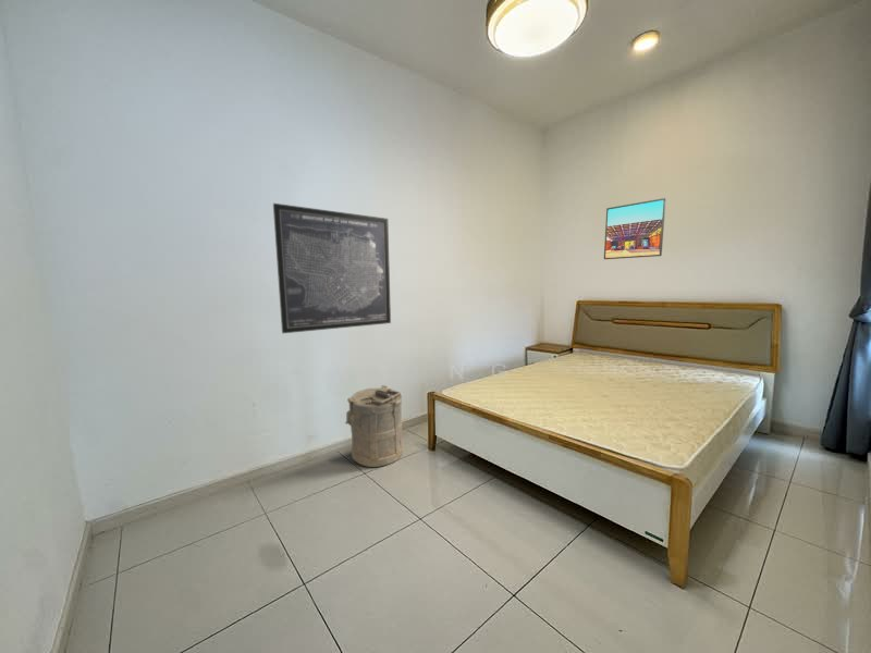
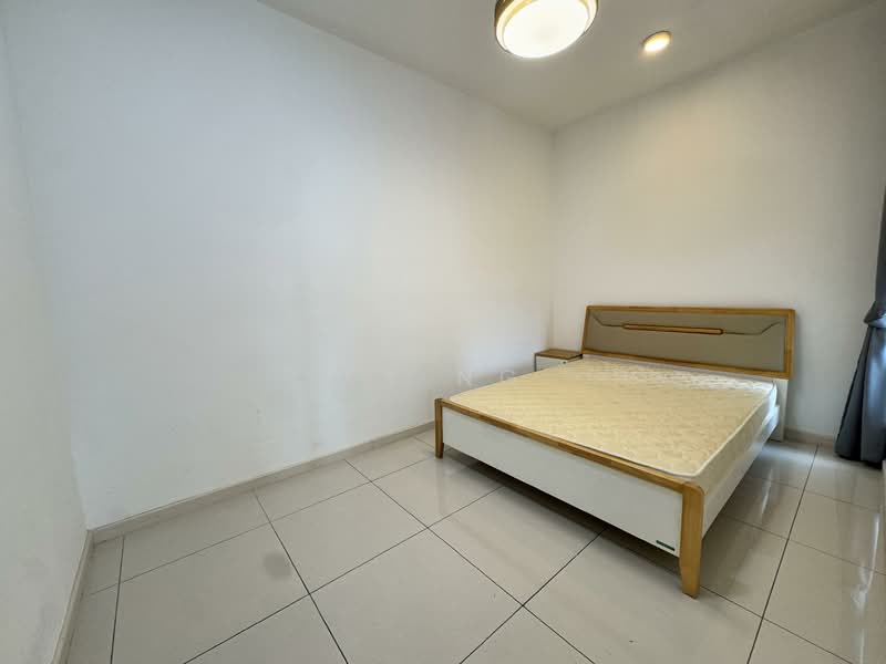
- laundry hamper [344,384,404,468]
- wall art [272,202,392,334]
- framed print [603,197,667,260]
